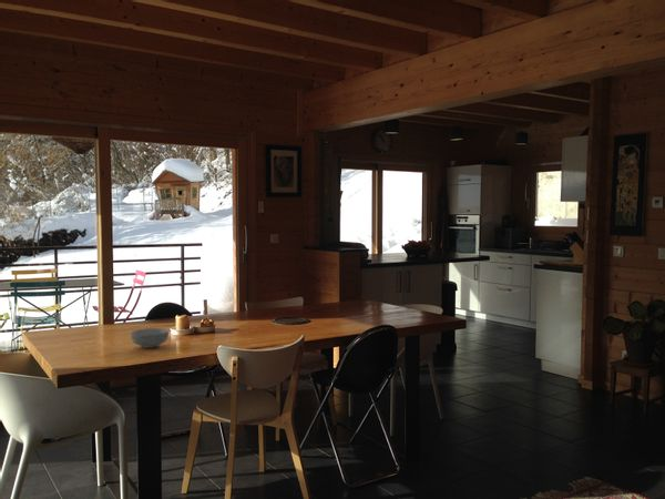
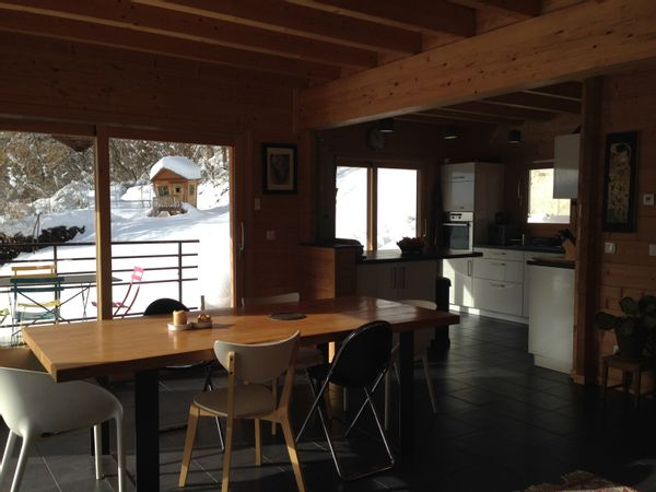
- cereal bowl [130,327,170,349]
